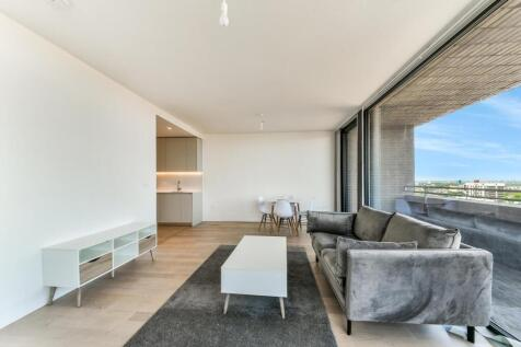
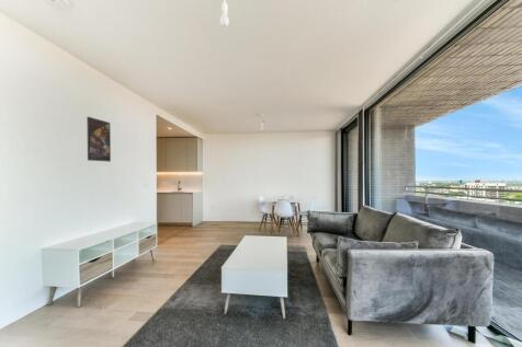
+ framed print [86,116,112,163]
